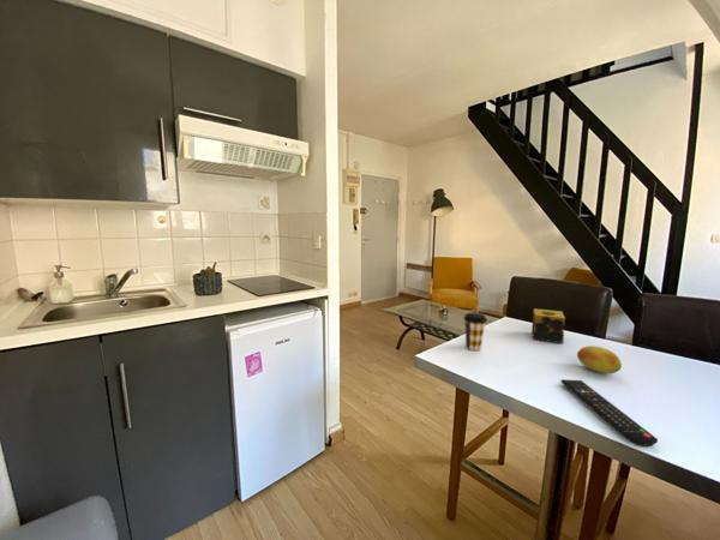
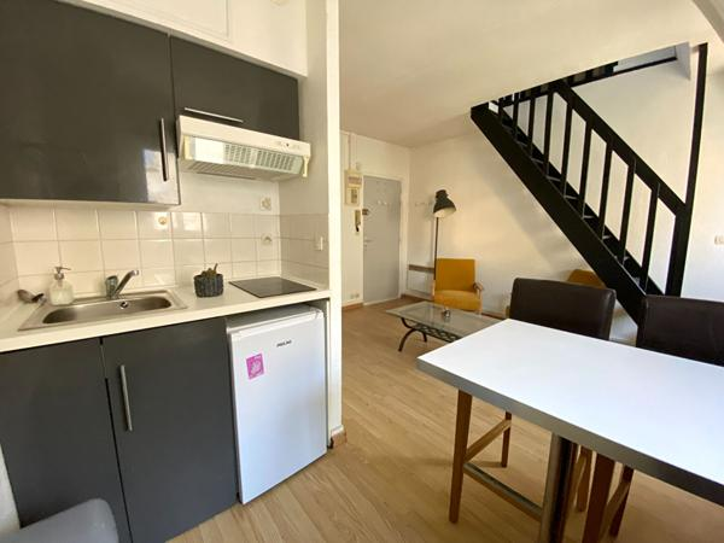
- remote control [560,378,659,448]
- fruit [576,344,623,374]
- candle [530,307,566,344]
- coffee cup [462,312,488,352]
